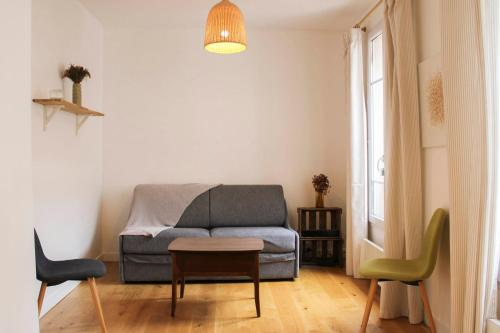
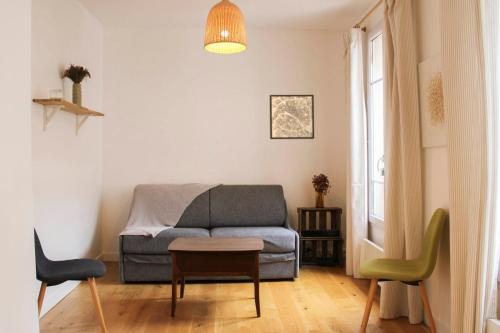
+ wall art [269,94,315,140]
